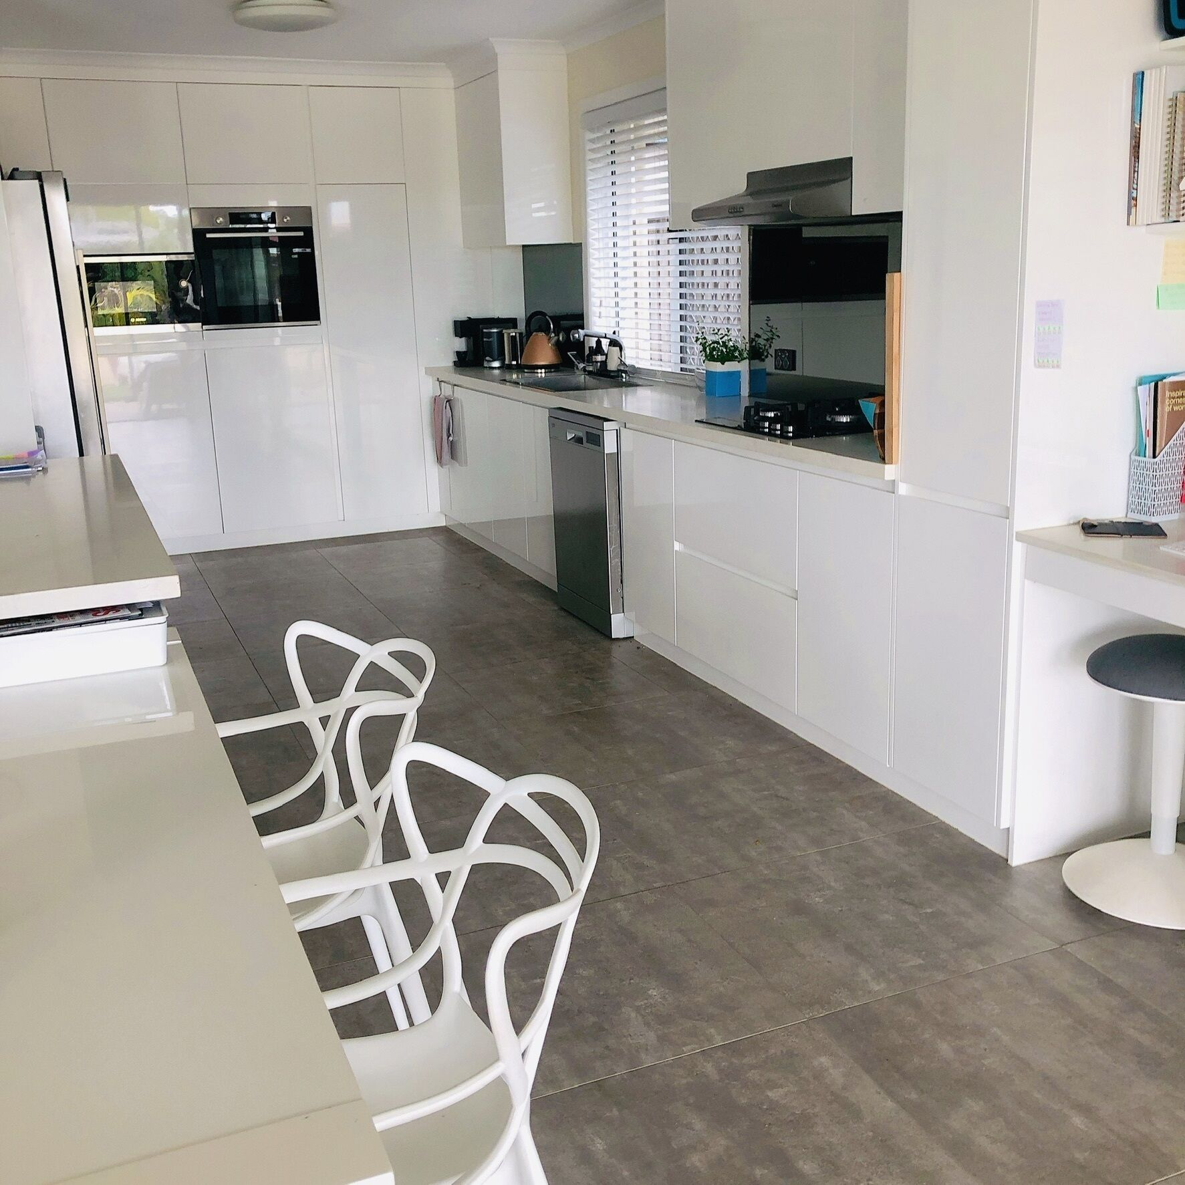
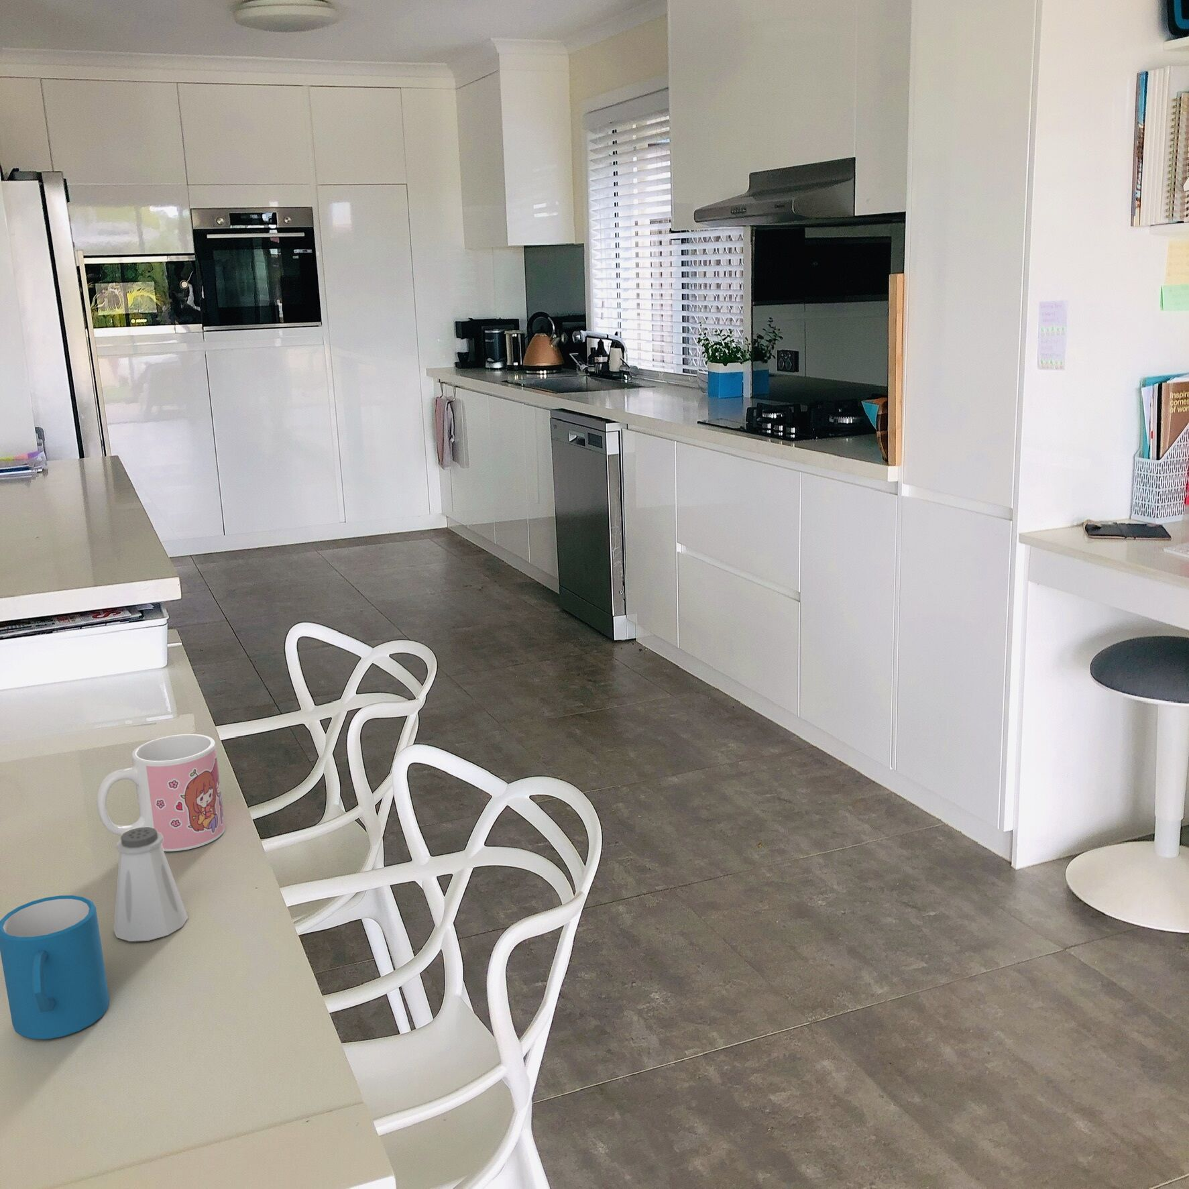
+ mug [0,895,110,1040]
+ saltshaker [112,826,189,942]
+ mug [96,734,226,851]
